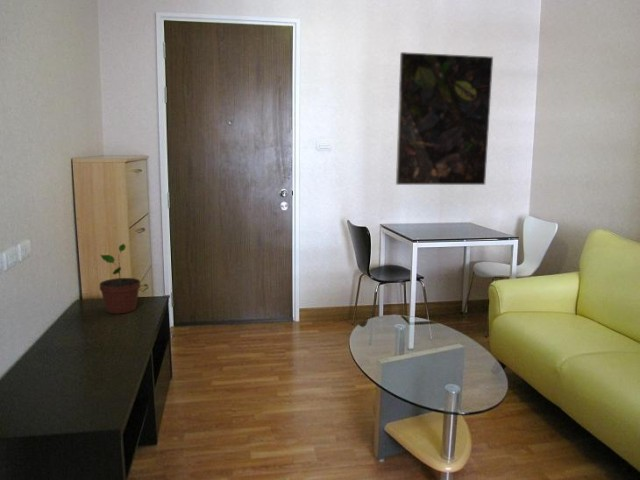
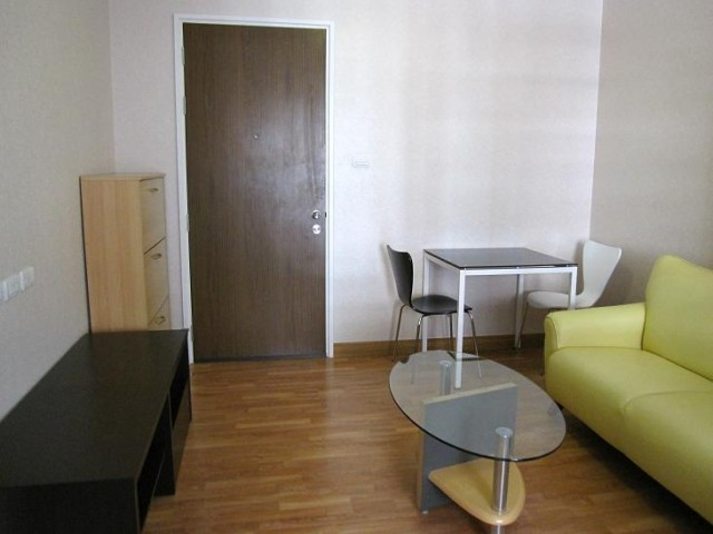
- potted plant [99,243,141,315]
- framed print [395,51,494,186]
